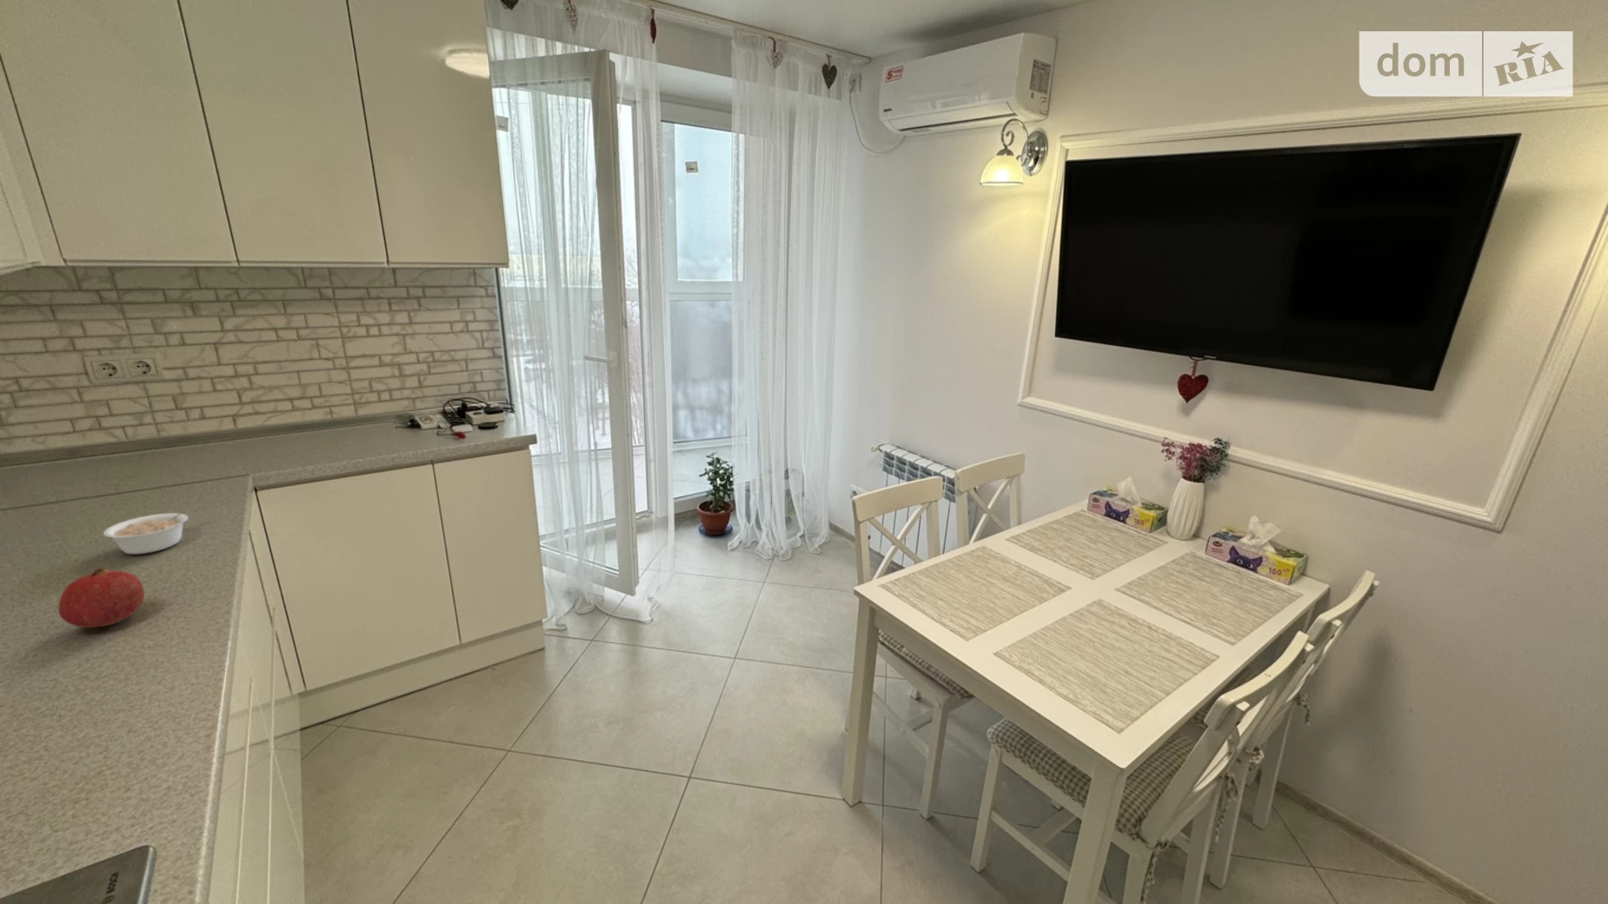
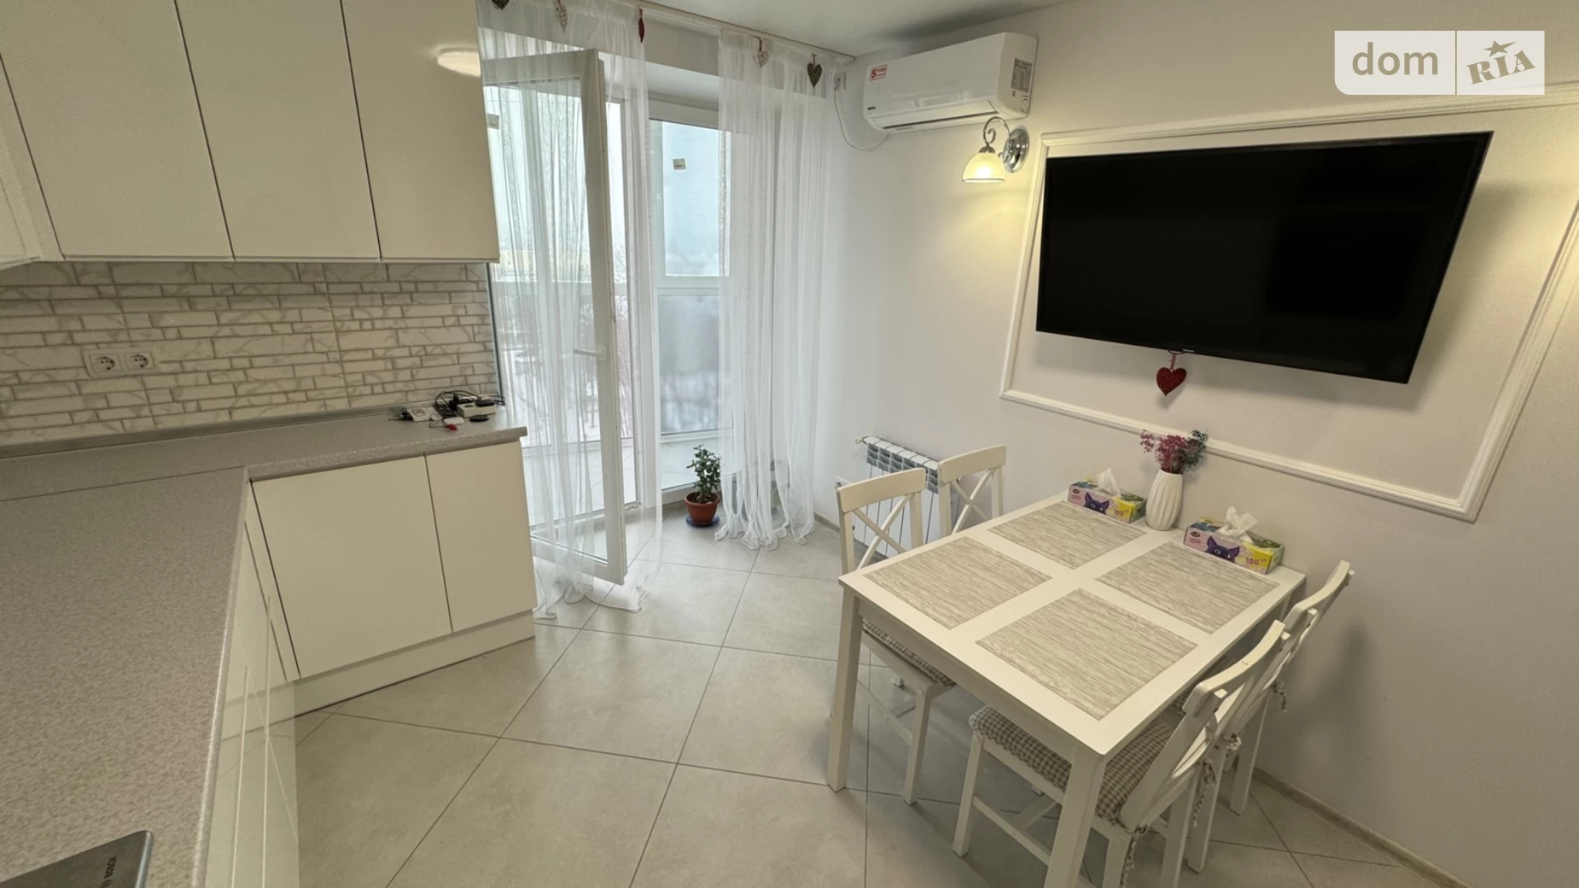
- legume [103,504,195,554]
- fruit [57,566,145,628]
